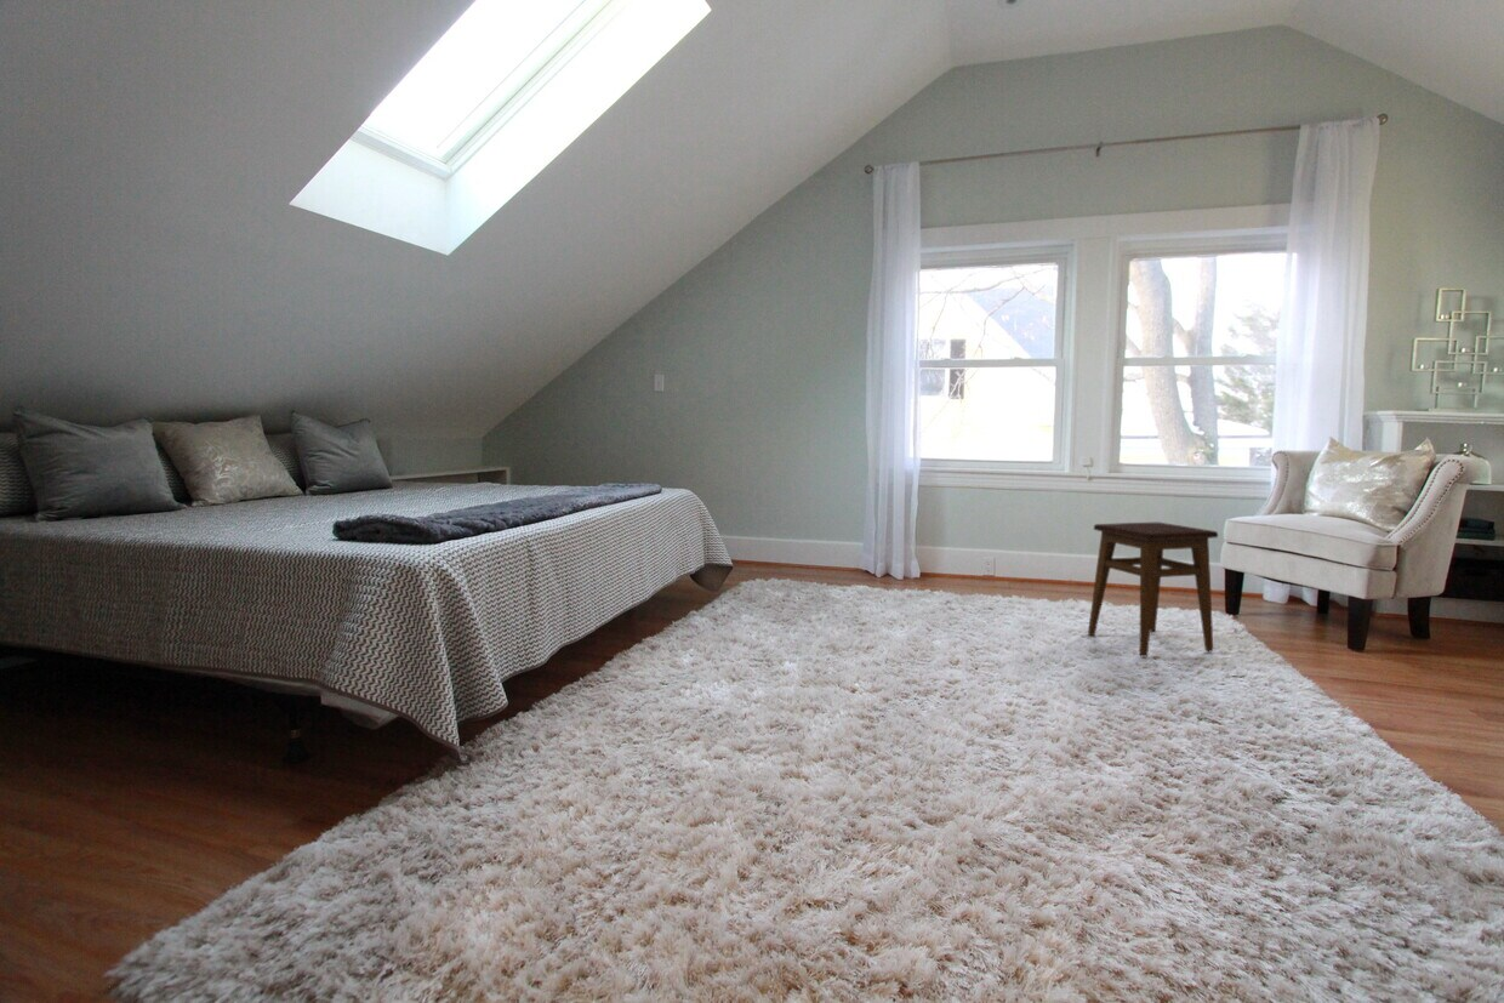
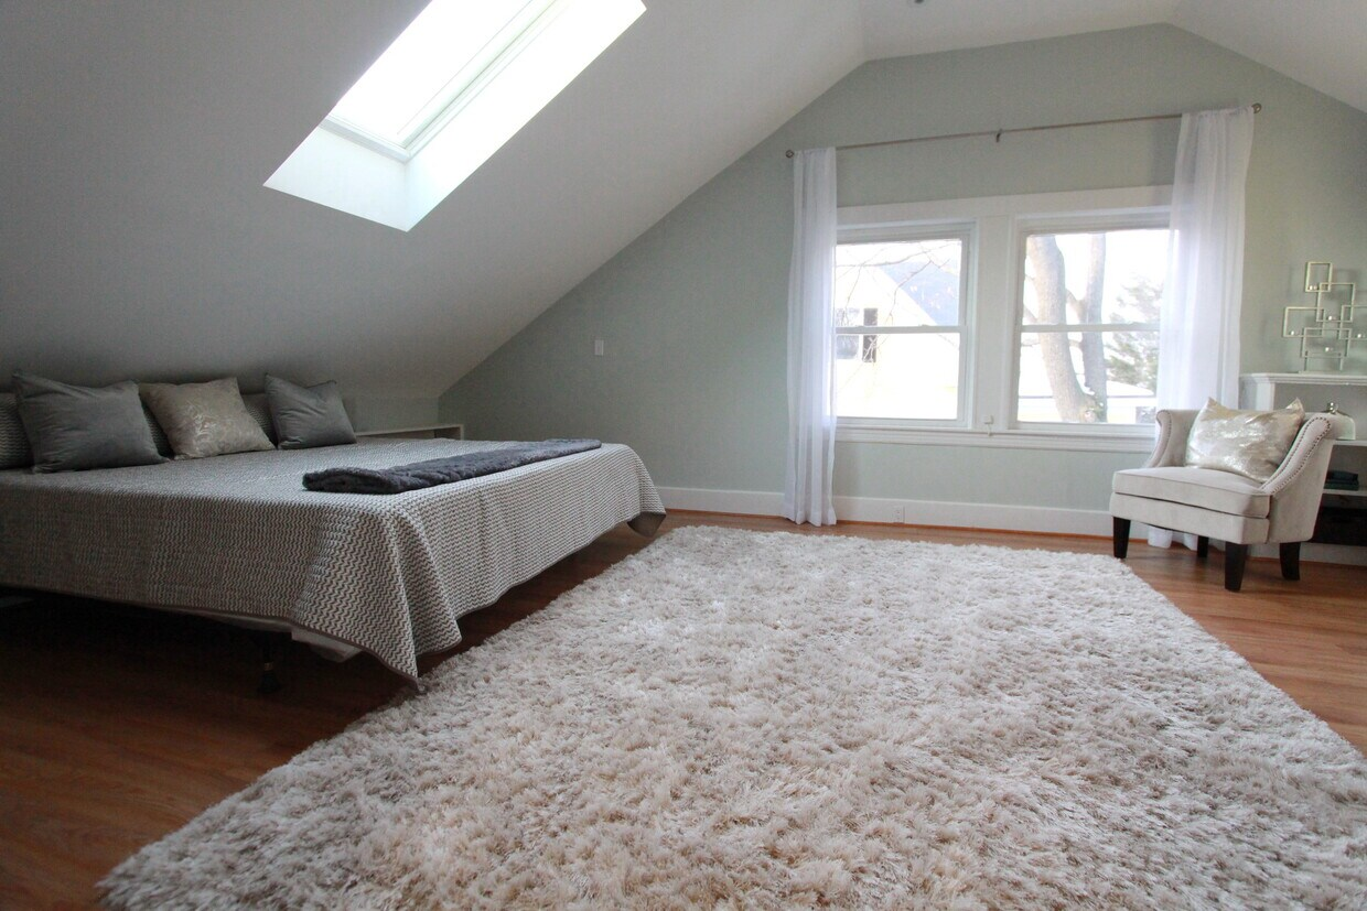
- stool [1087,522,1219,657]
